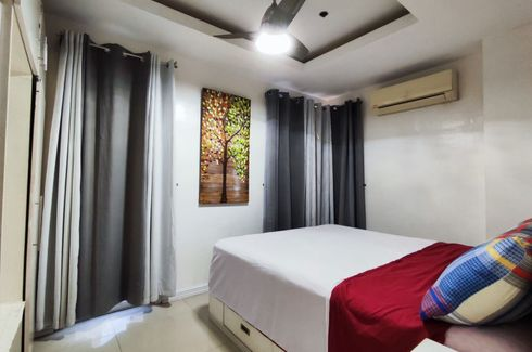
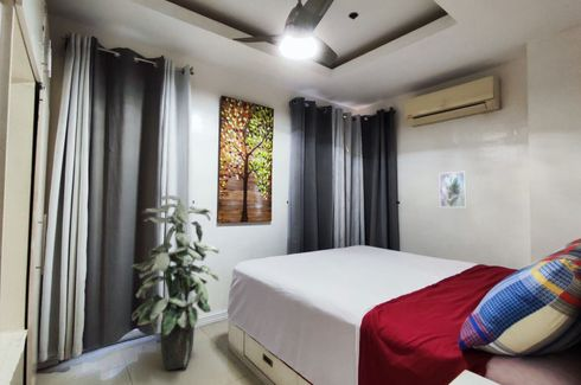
+ indoor plant [130,194,221,371]
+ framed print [439,171,468,208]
